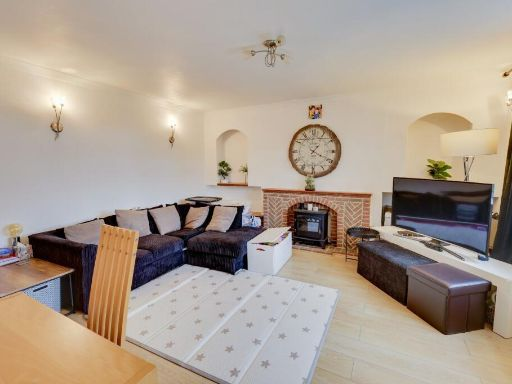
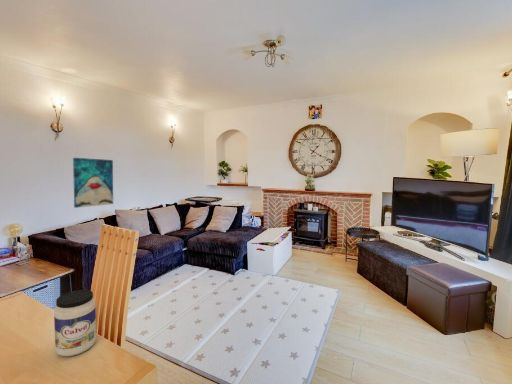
+ jar [53,289,97,357]
+ wall art [72,157,114,209]
